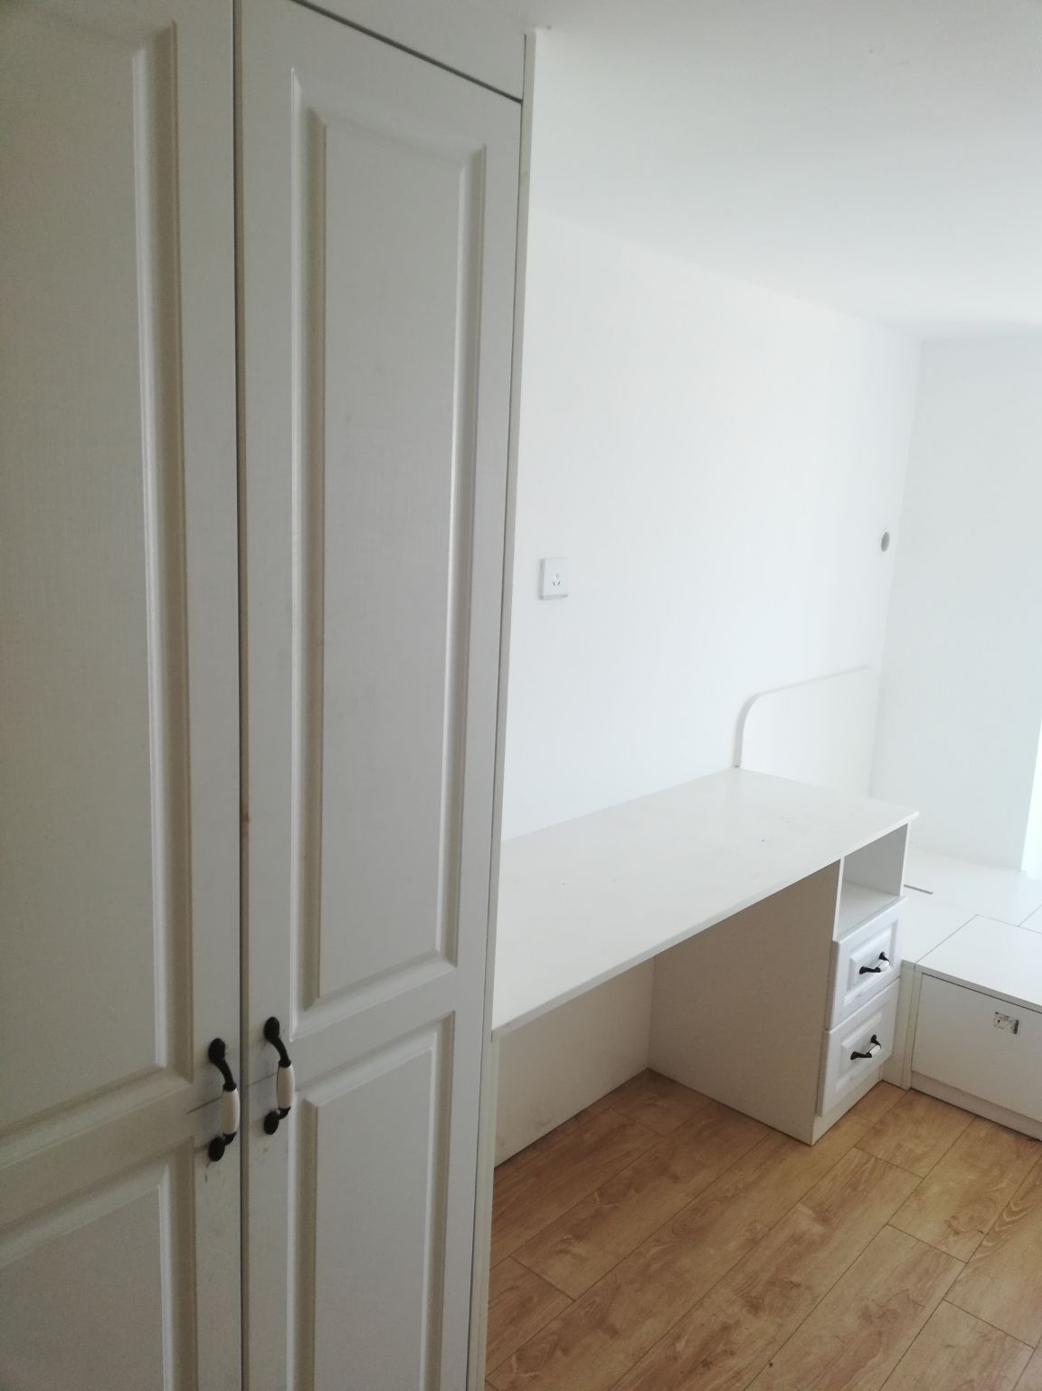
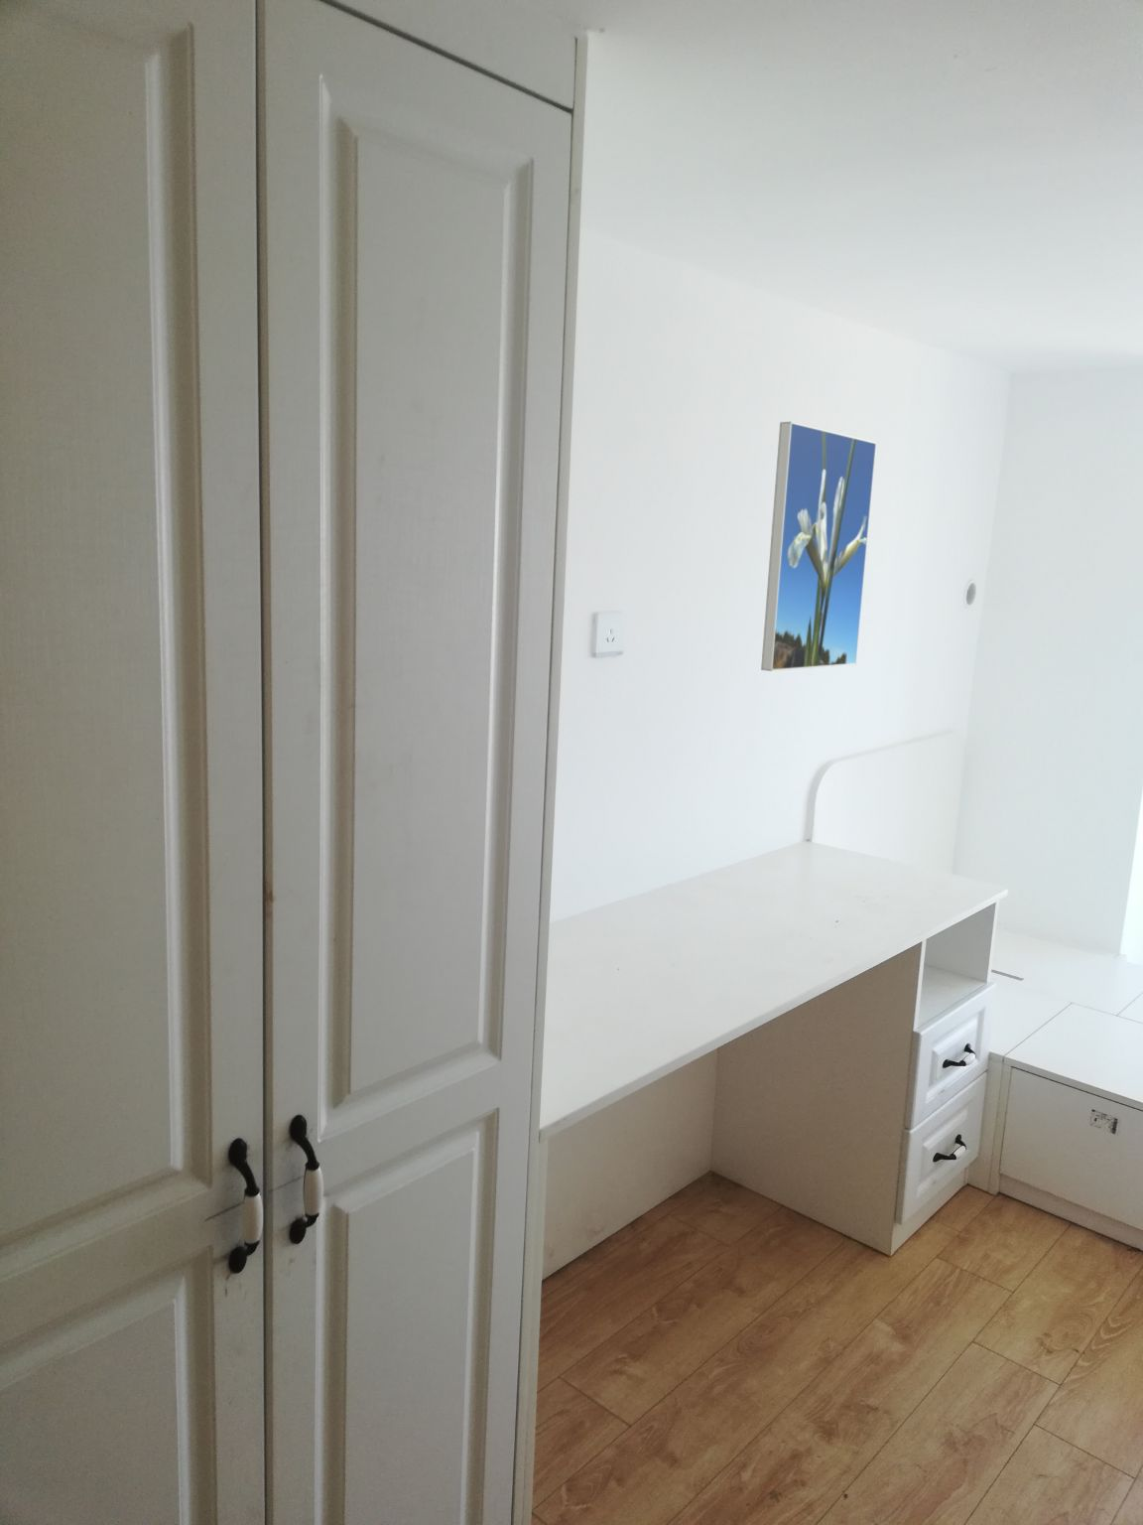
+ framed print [760,421,878,672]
